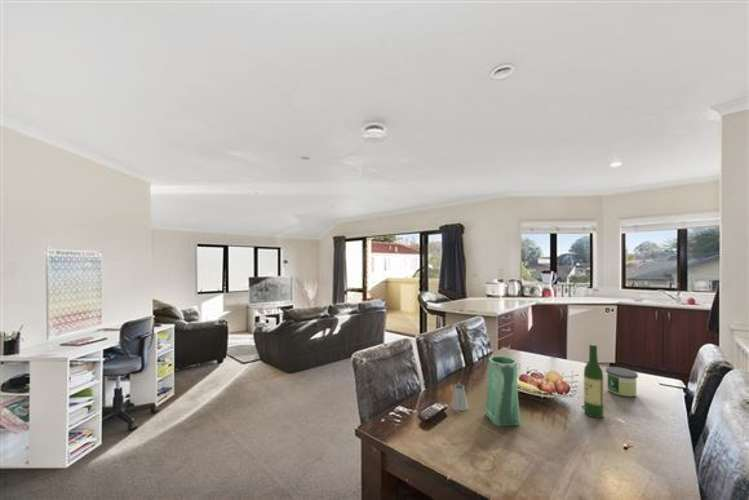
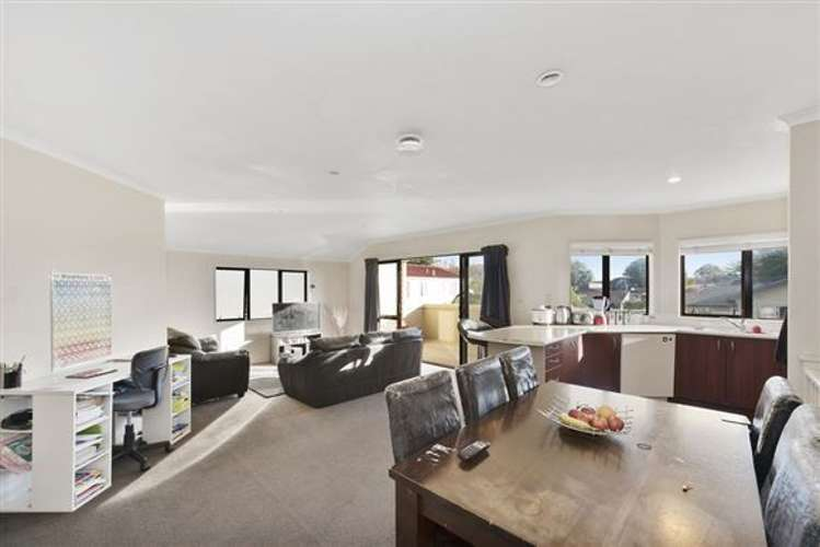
- wine bottle [583,343,605,419]
- candle [605,366,639,398]
- vase [485,355,521,427]
- saltshaker [450,383,469,412]
